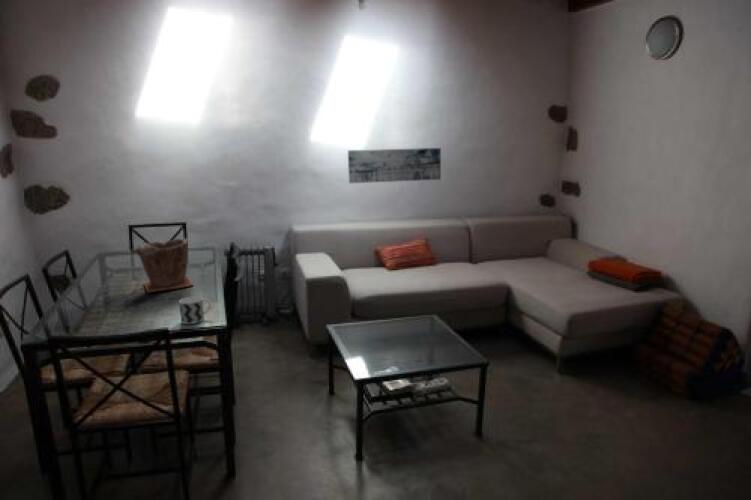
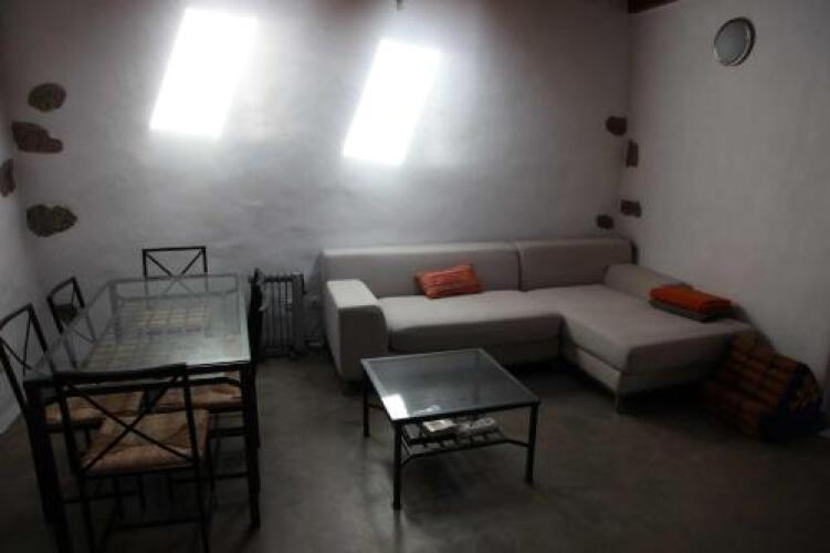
- wall art [347,147,442,184]
- plant pot [134,238,195,294]
- cup [178,296,212,325]
